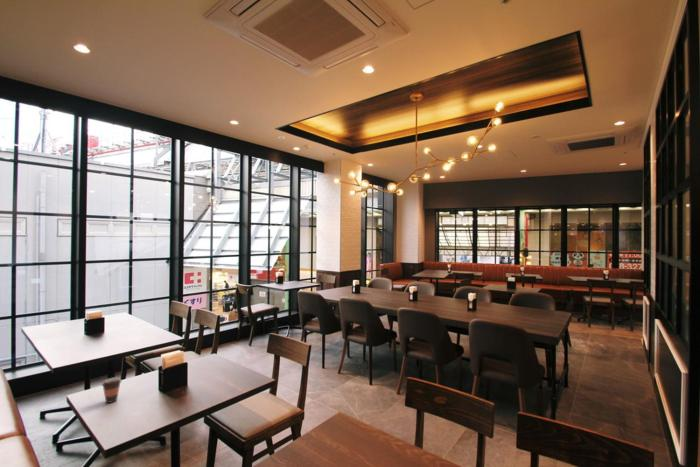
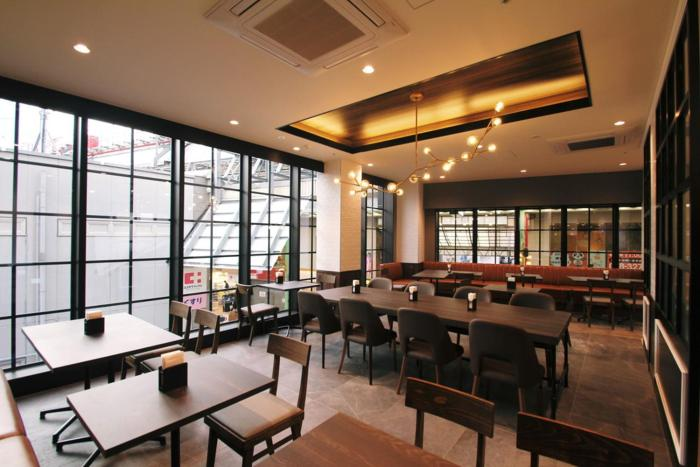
- coffee cup [101,376,122,404]
